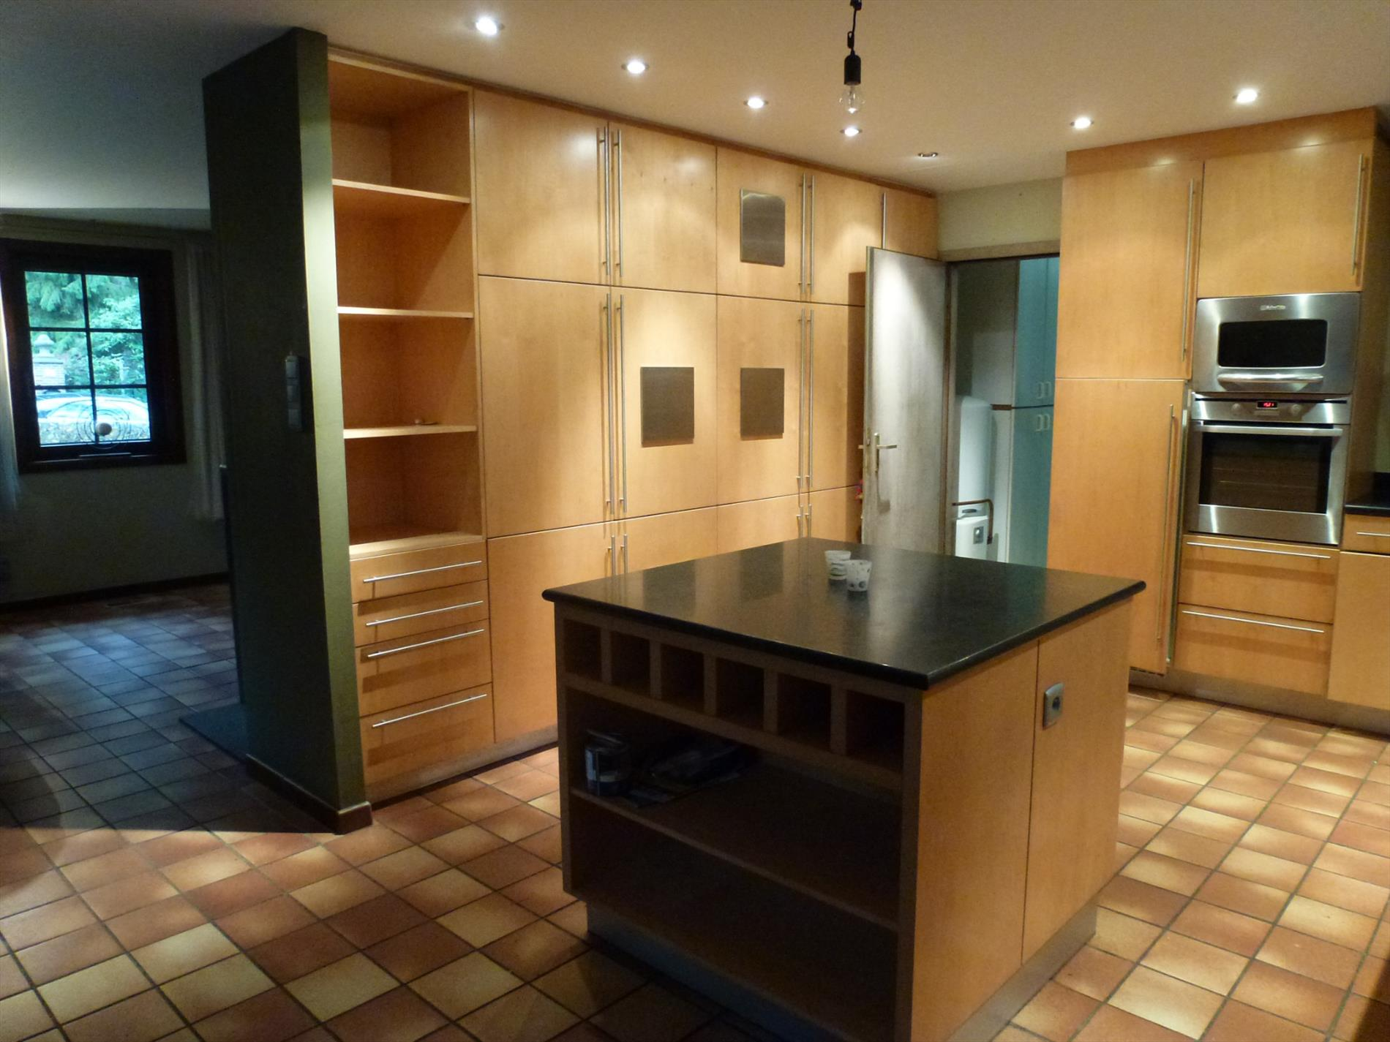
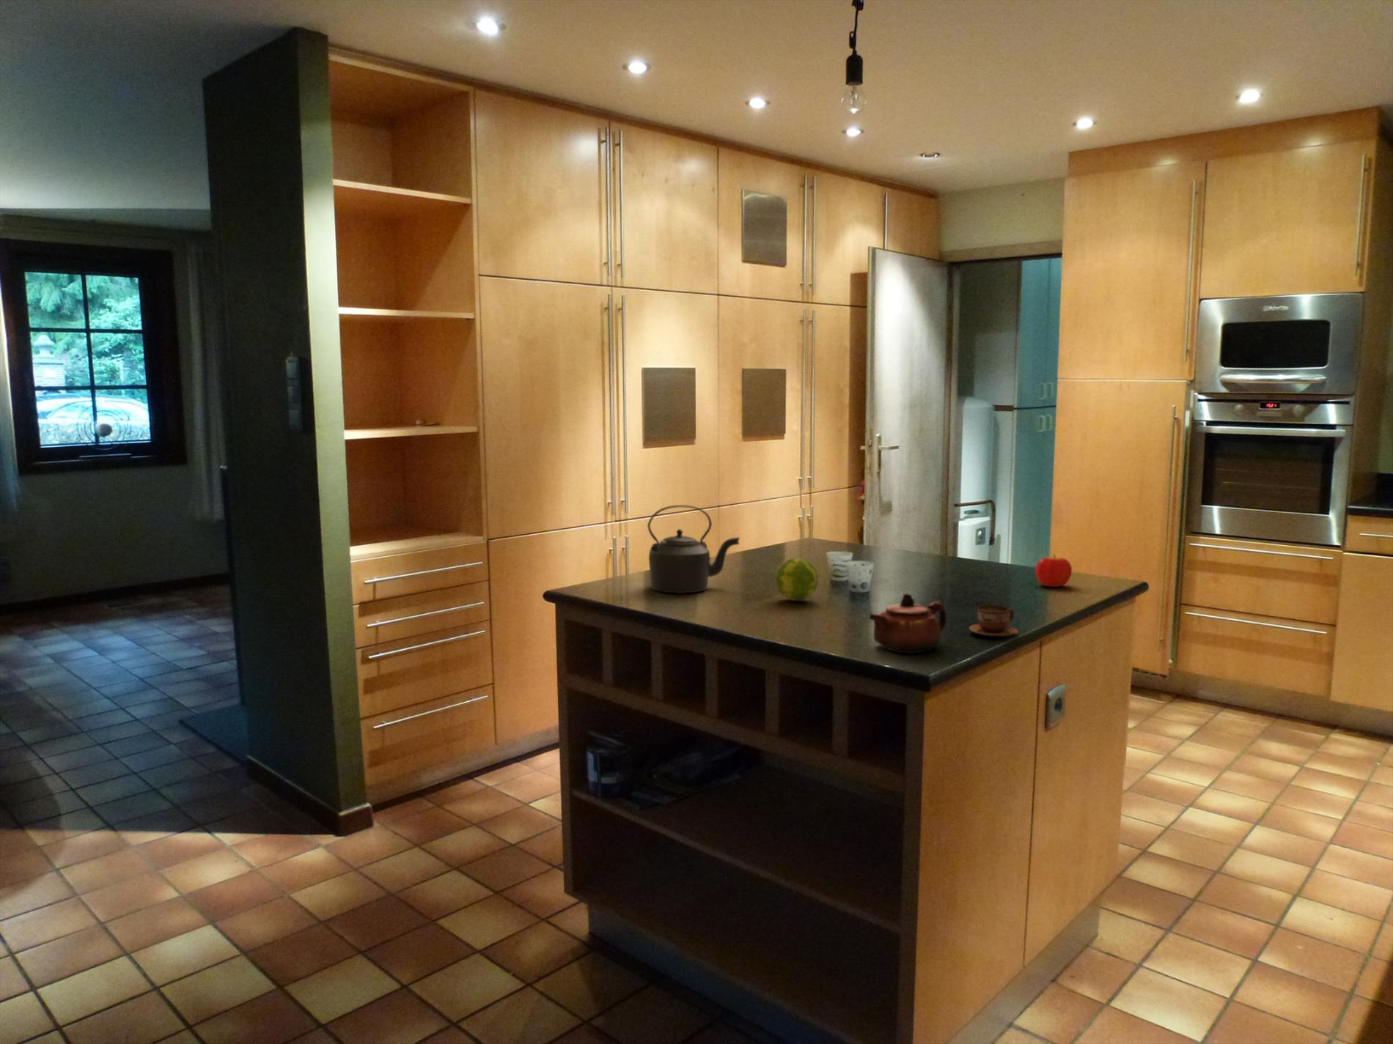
+ fruit [775,557,819,601]
+ cup [969,603,1019,638]
+ teapot [869,592,948,655]
+ fruit [1034,553,1073,588]
+ kettle [647,504,740,594]
